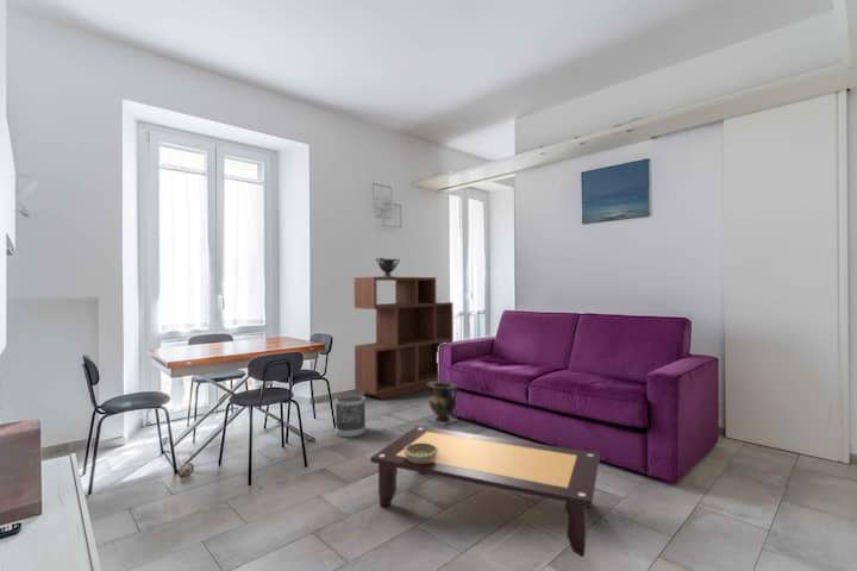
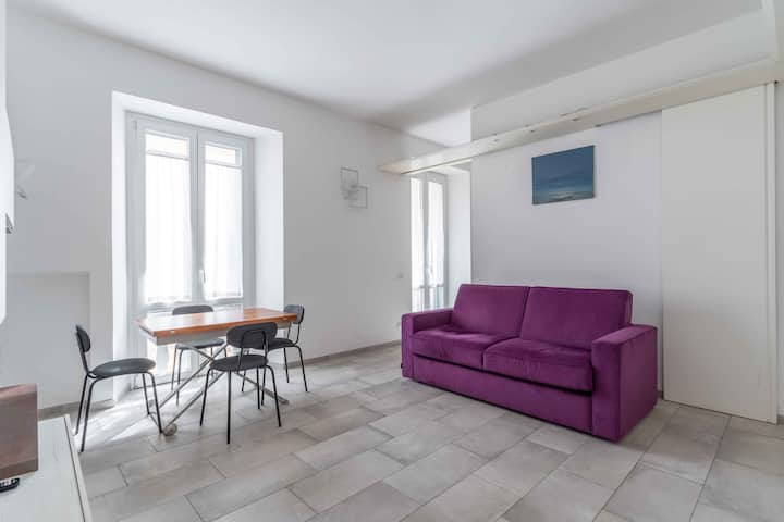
- bookcase [354,276,455,400]
- coffee table [369,425,601,558]
- wastebasket [334,394,367,439]
- decorative bowl [404,443,438,463]
- vase [427,381,459,427]
- decorative urn [375,257,401,277]
